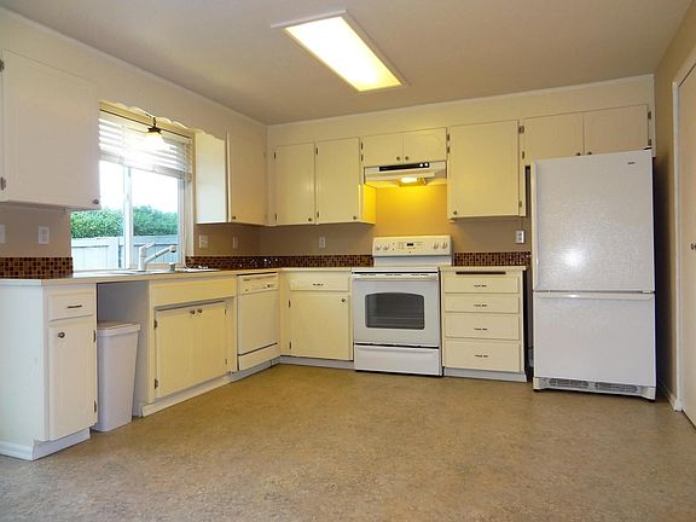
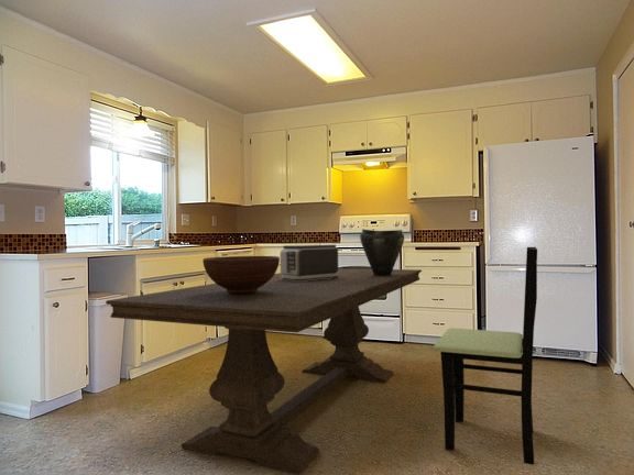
+ fruit bowl [201,255,281,294]
+ toaster [280,244,339,281]
+ vase [359,229,405,276]
+ dining table [105,267,423,475]
+ dining chair [433,246,538,466]
